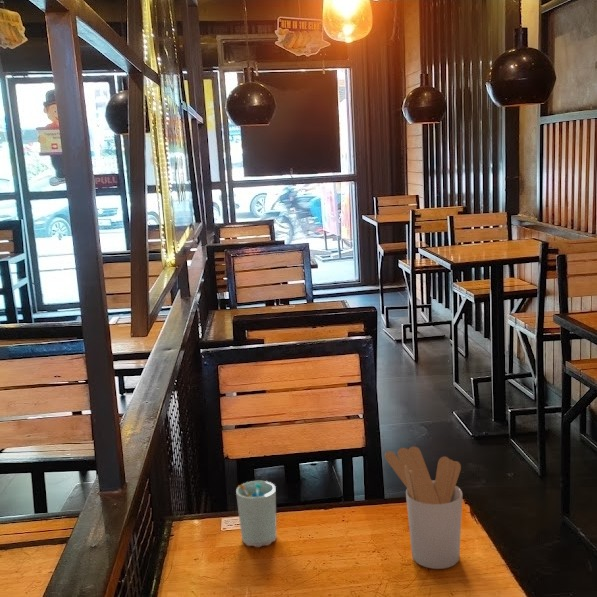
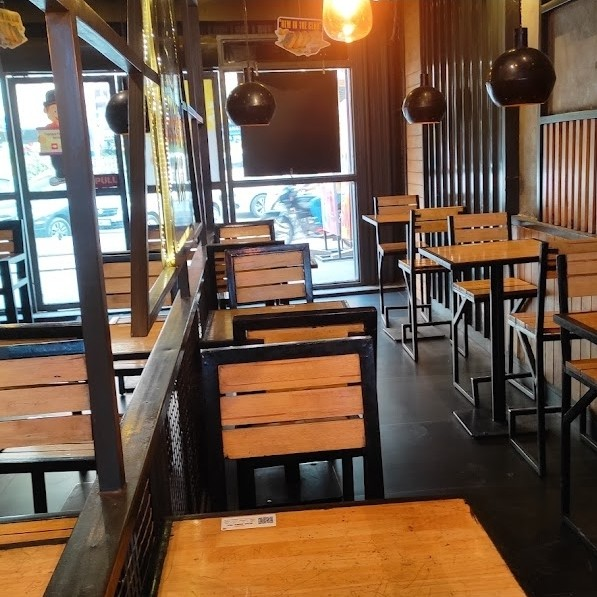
- cup [235,480,278,548]
- utensil holder [384,445,464,570]
